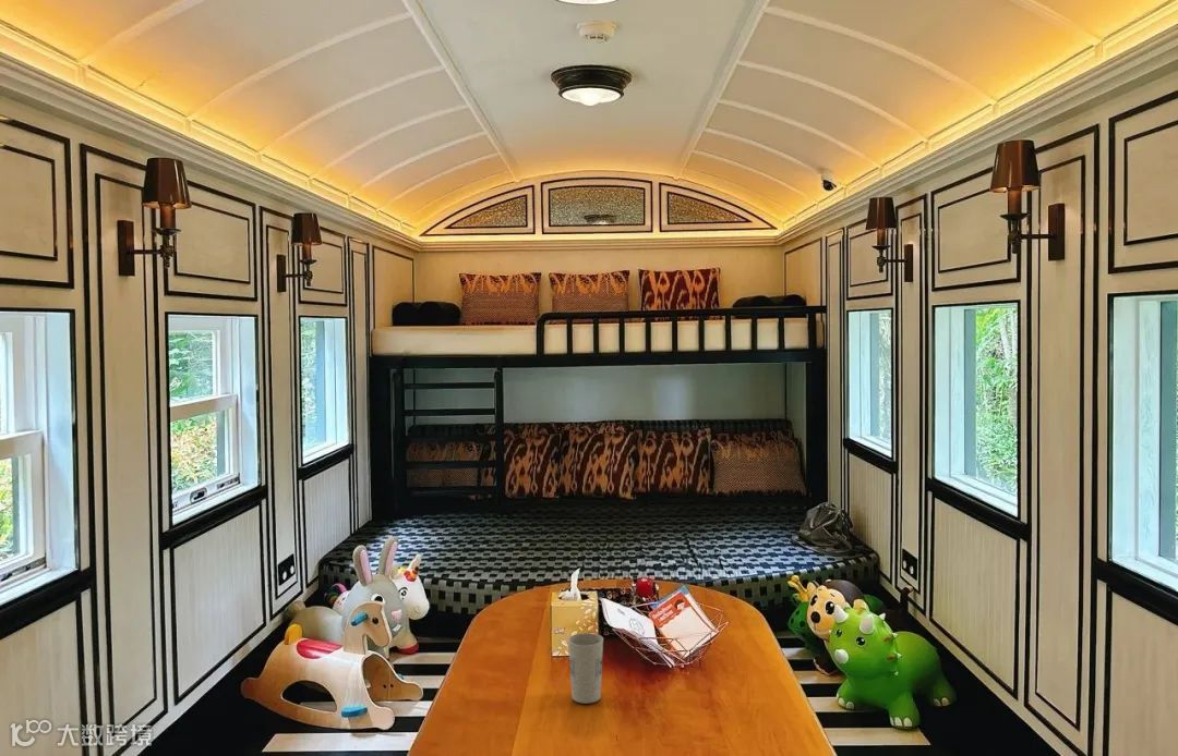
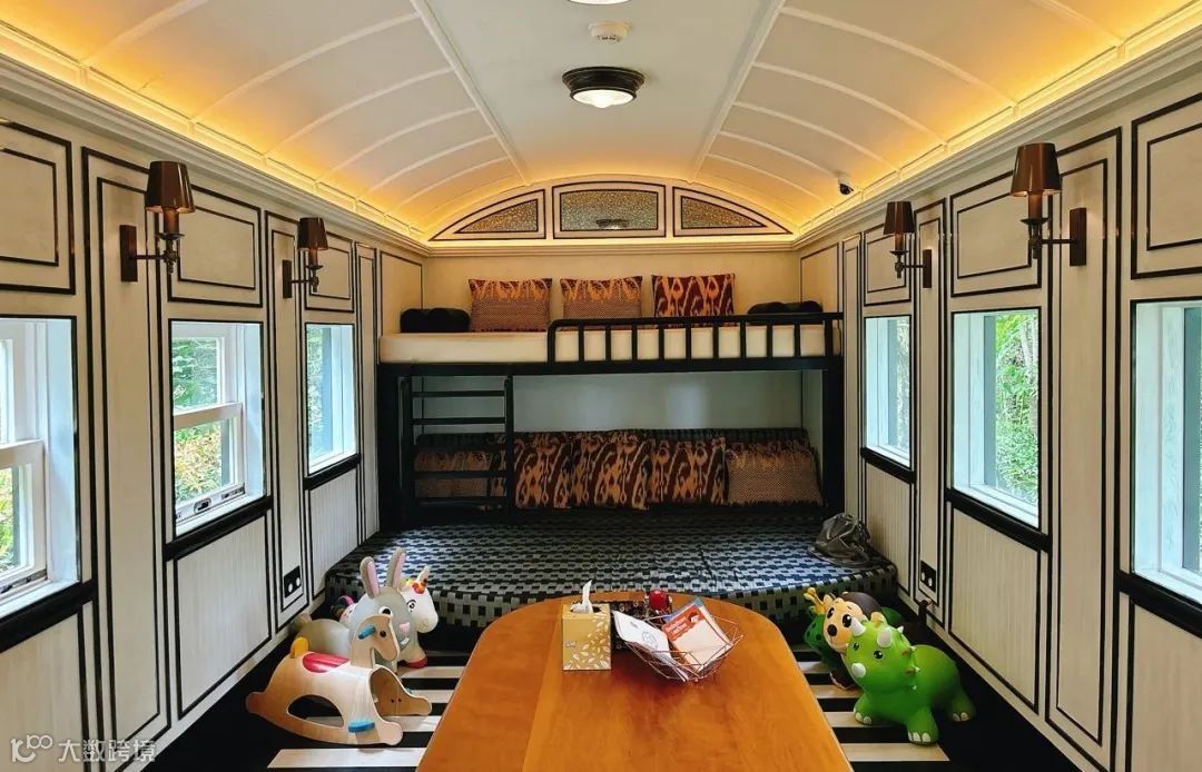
- cup [567,632,604,705]
